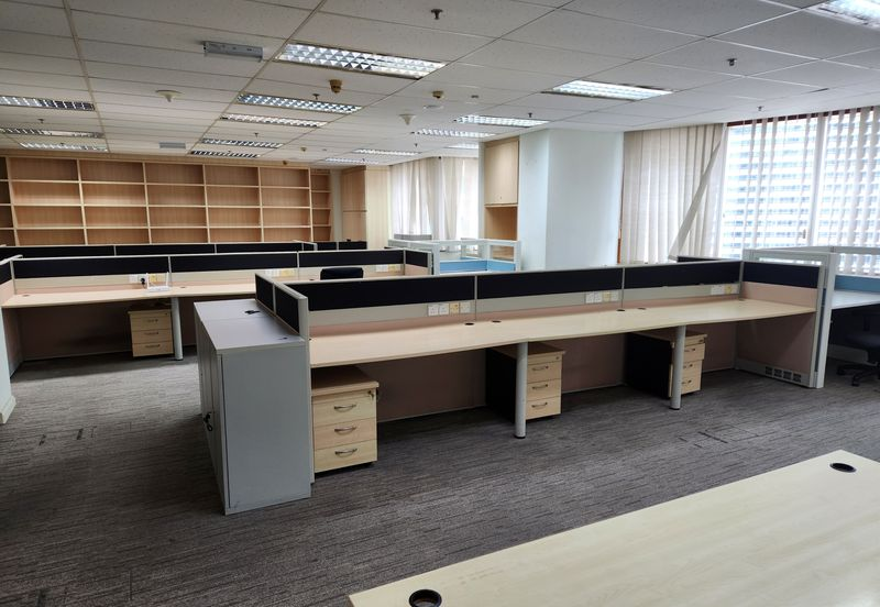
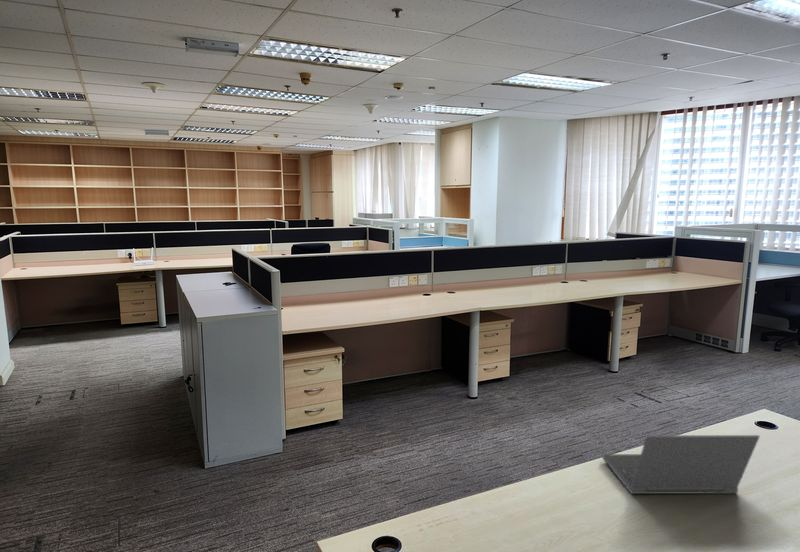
+ laptop computer [601,434,761,495]
